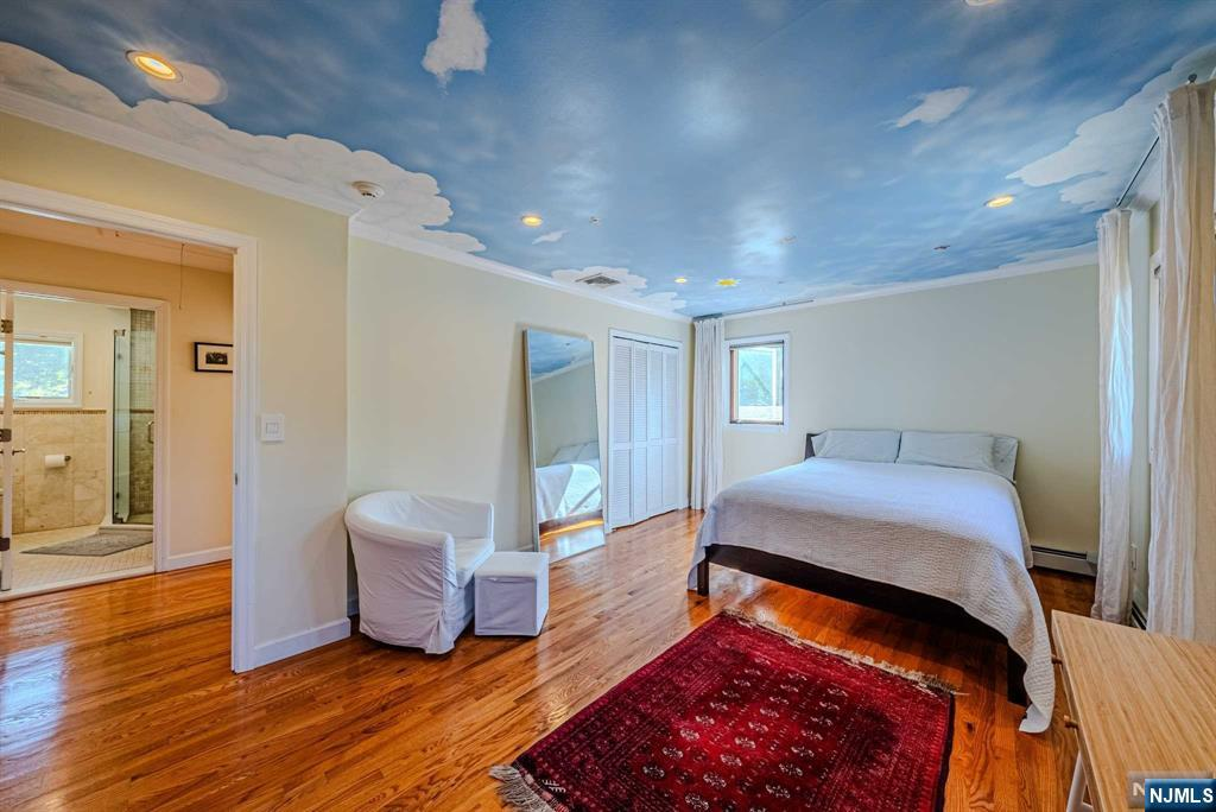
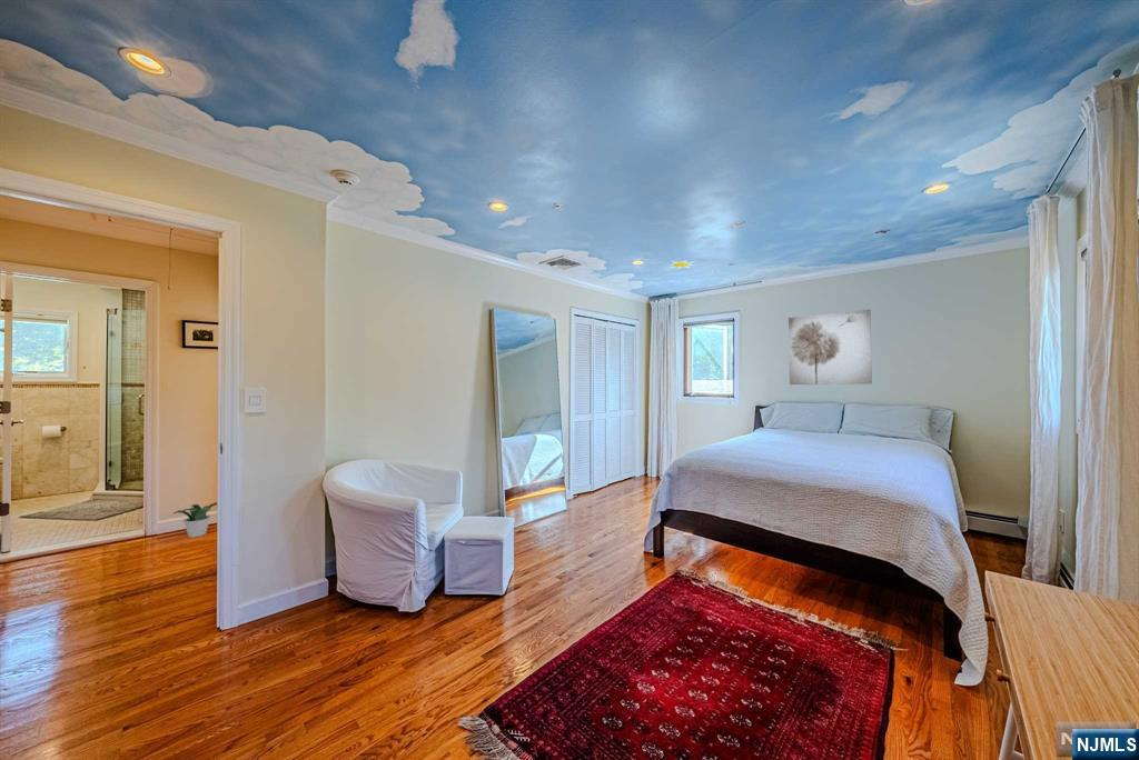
+ potted plant [172,501,218,538]
+ wall art [788,309,873,386]
